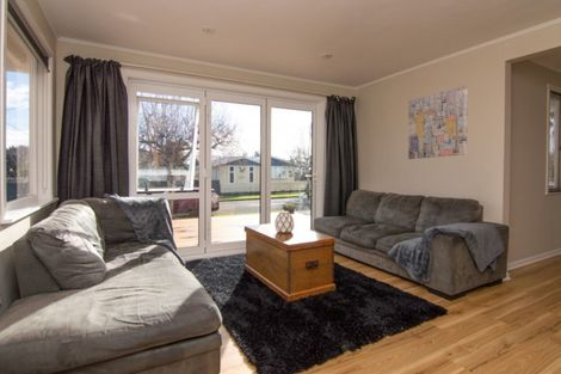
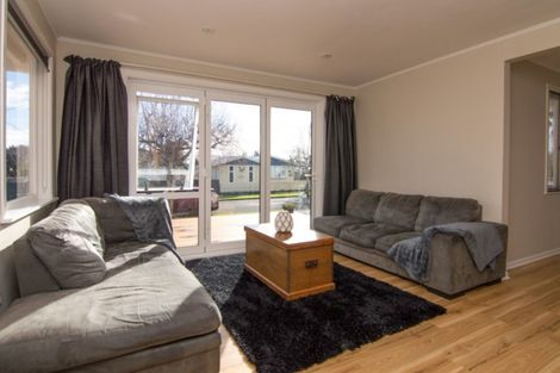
- wall art [407,84,469,160]
